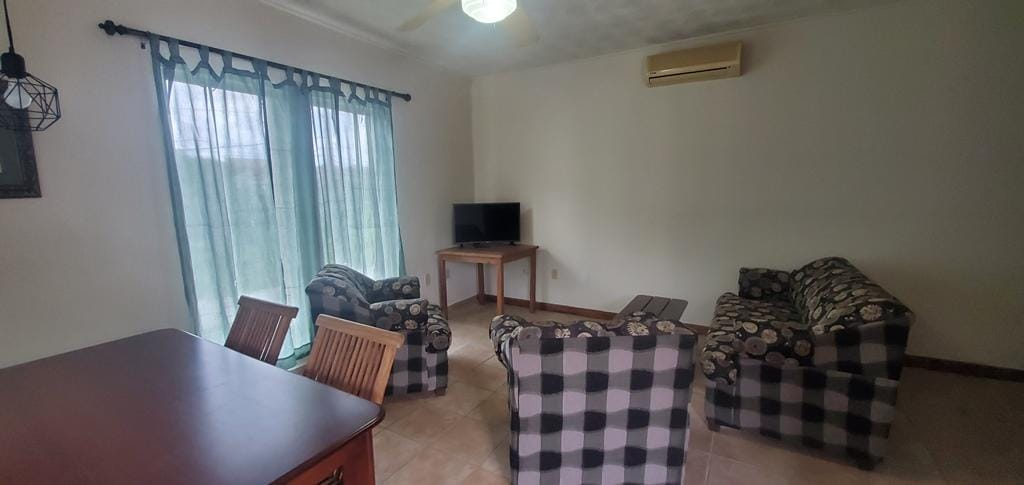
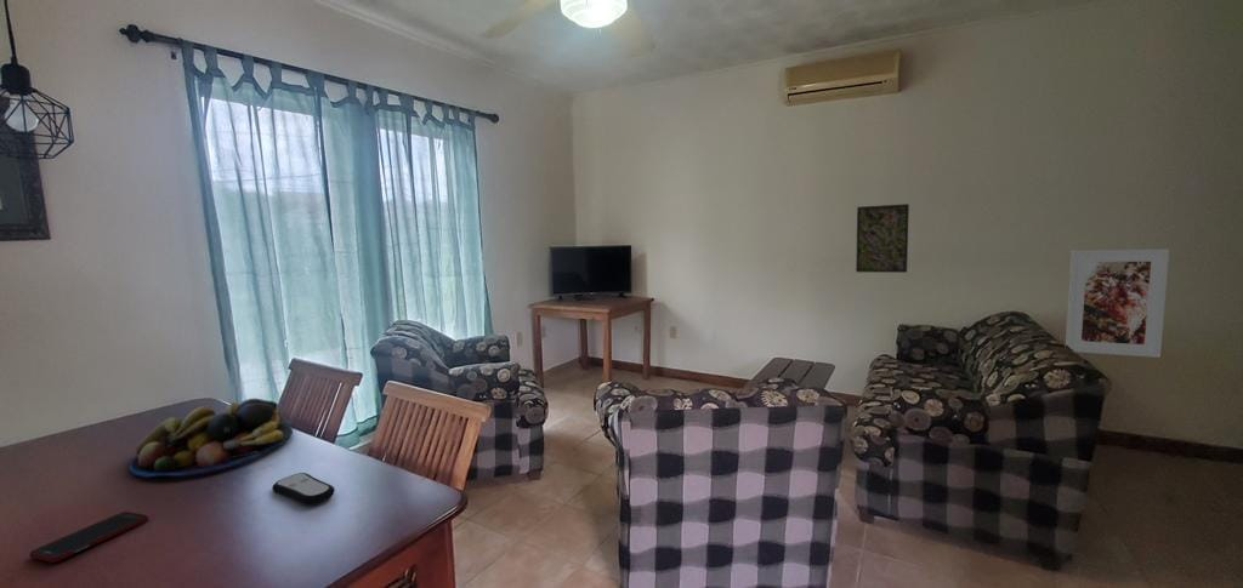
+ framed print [1065,247,1170,359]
+ remote control [271,472,336,506]
+ cell phone [28,510,149,564]
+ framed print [855,202,910,274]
+ fruit bowl [127,398,294,479]
